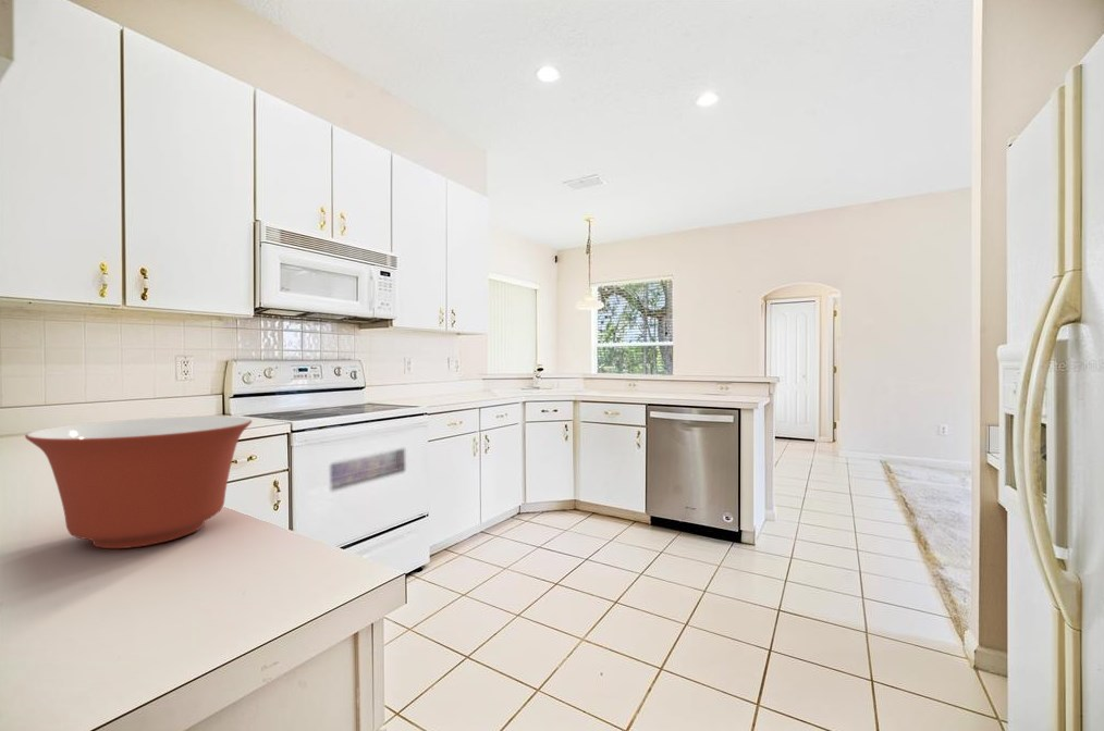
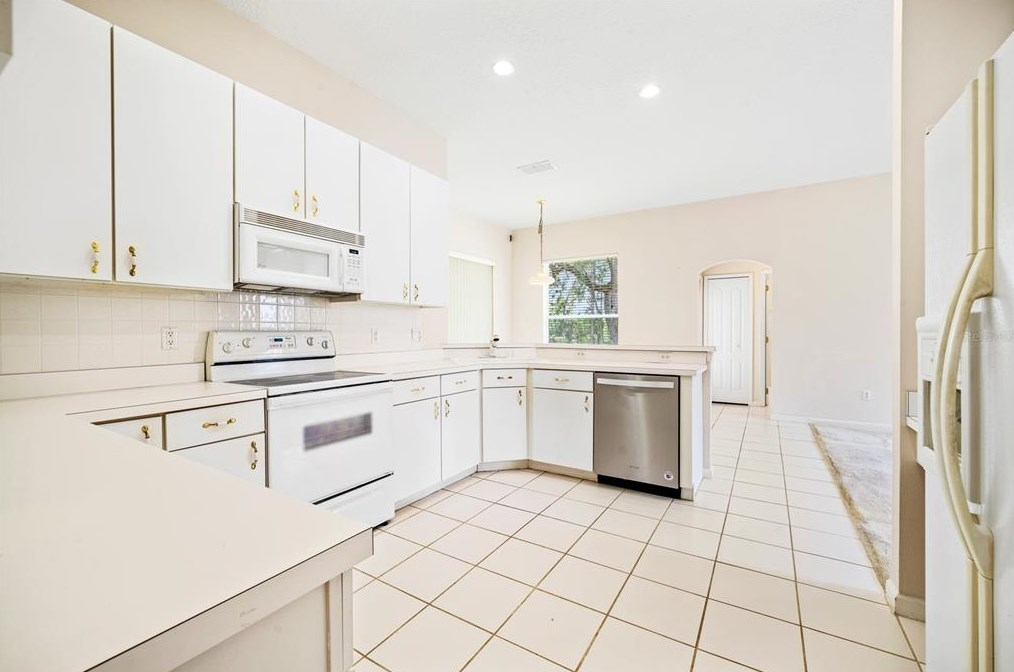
- mixing bowl [24,416,254,549]
